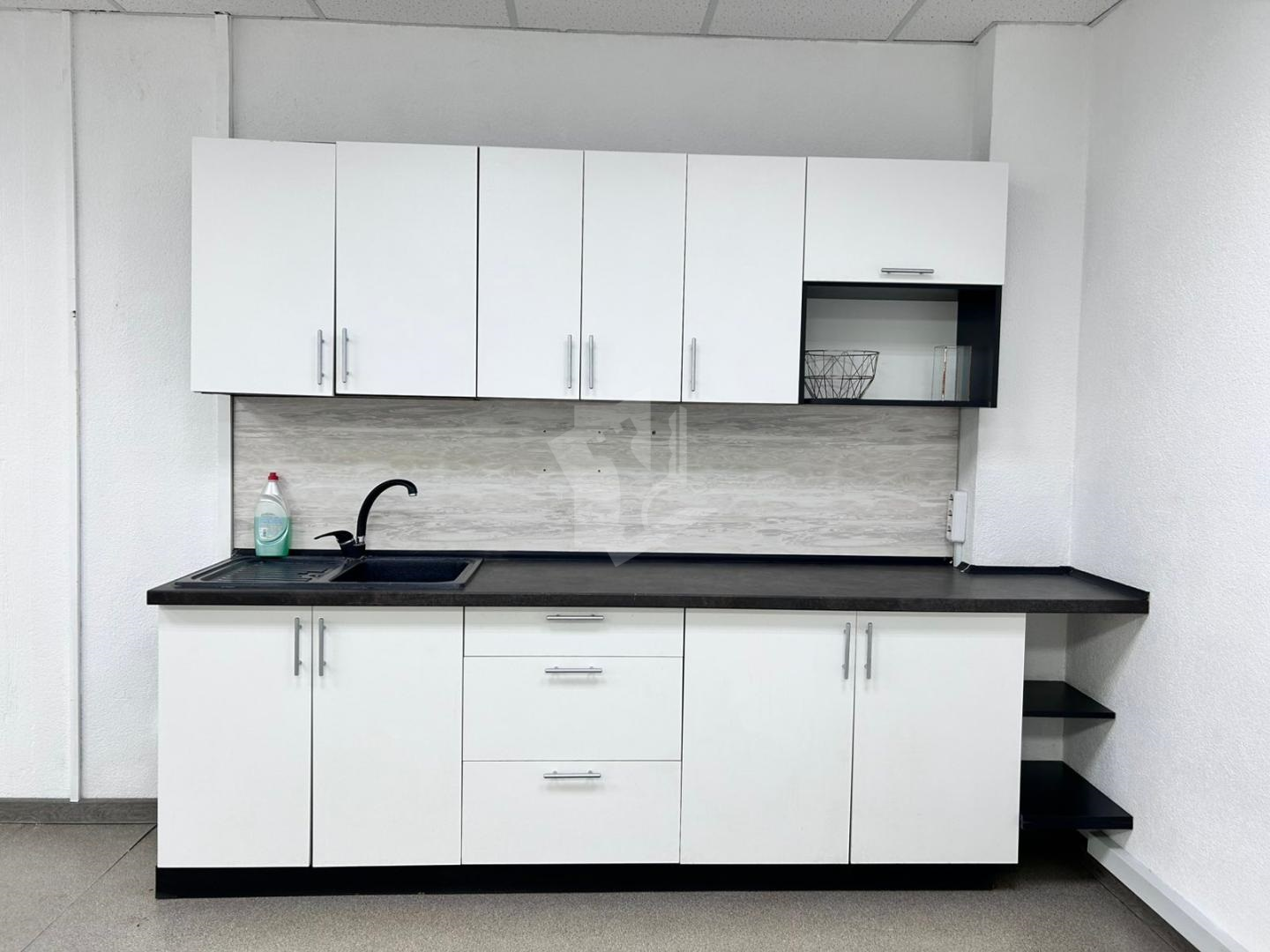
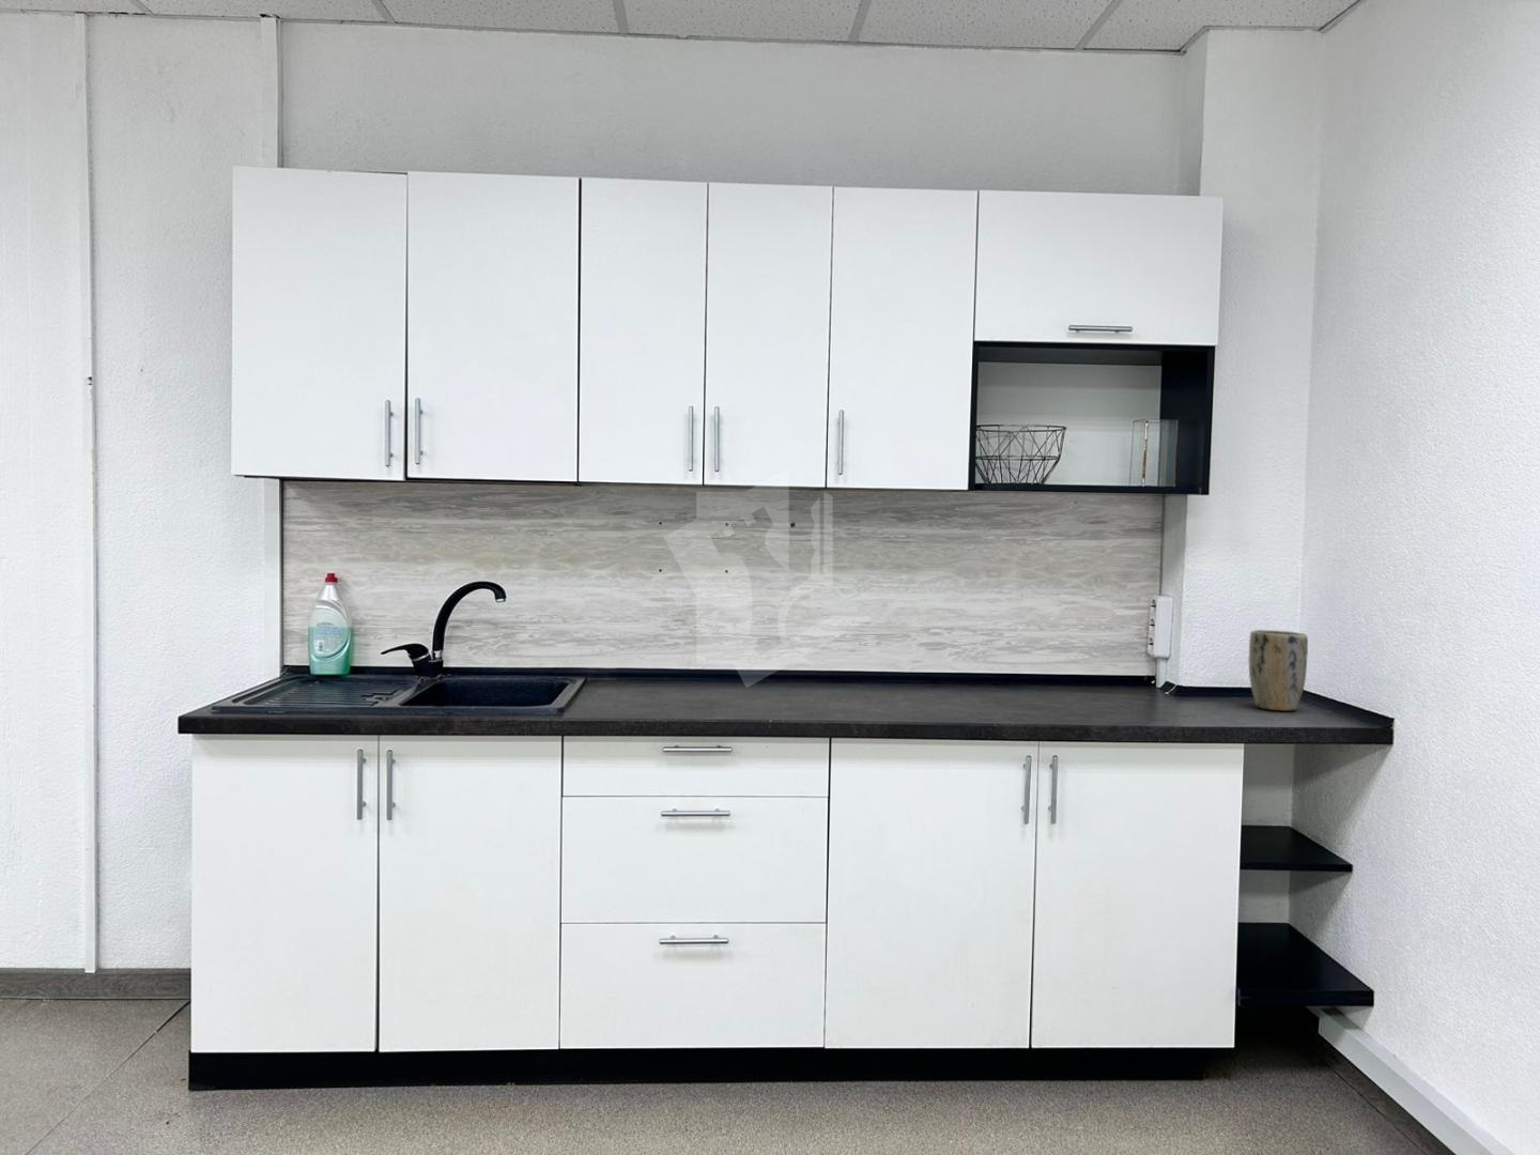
+ plant pot [1248,628,1310,711]
